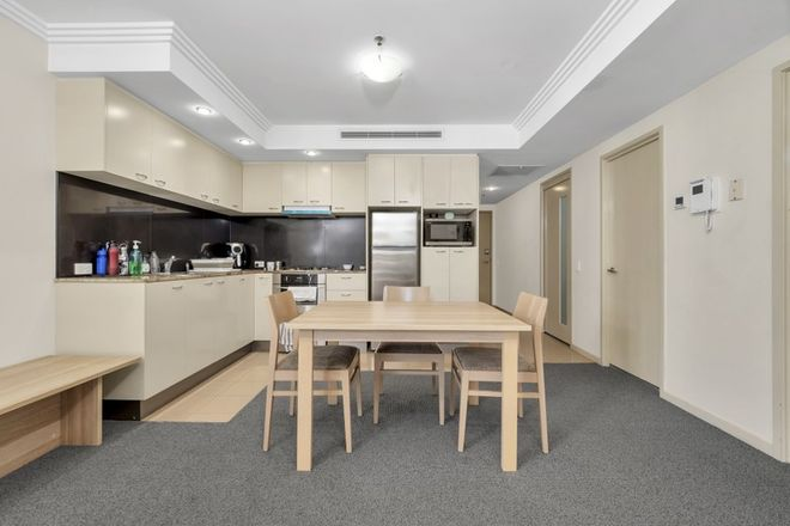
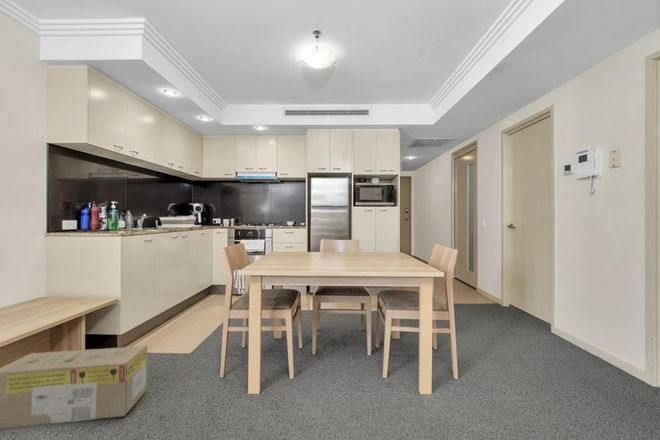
+ cardboard box [0,345,148,429]
